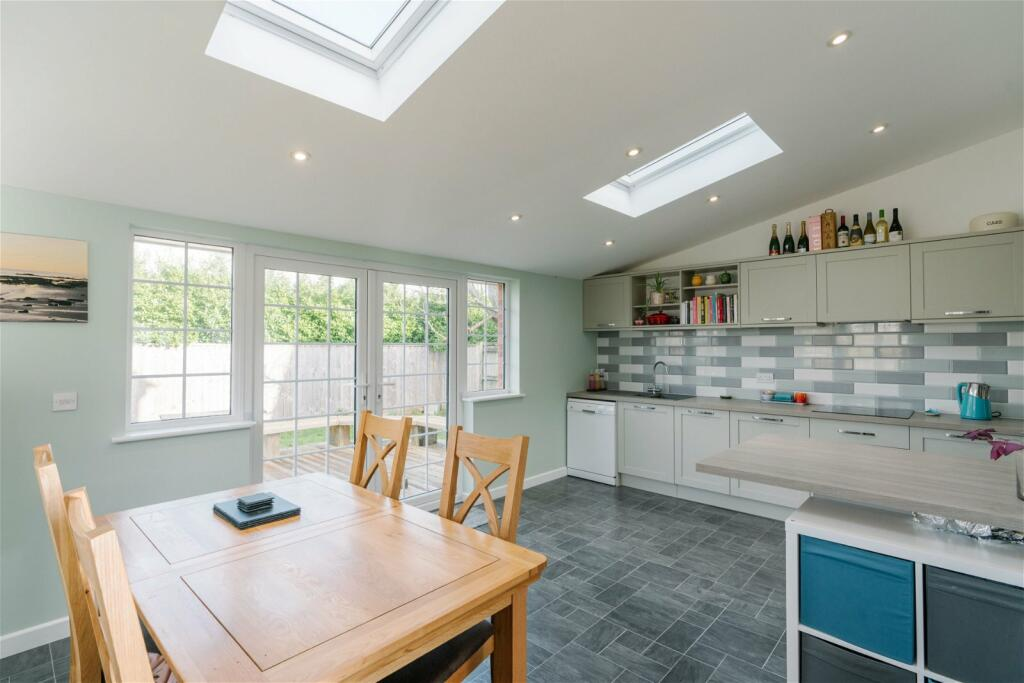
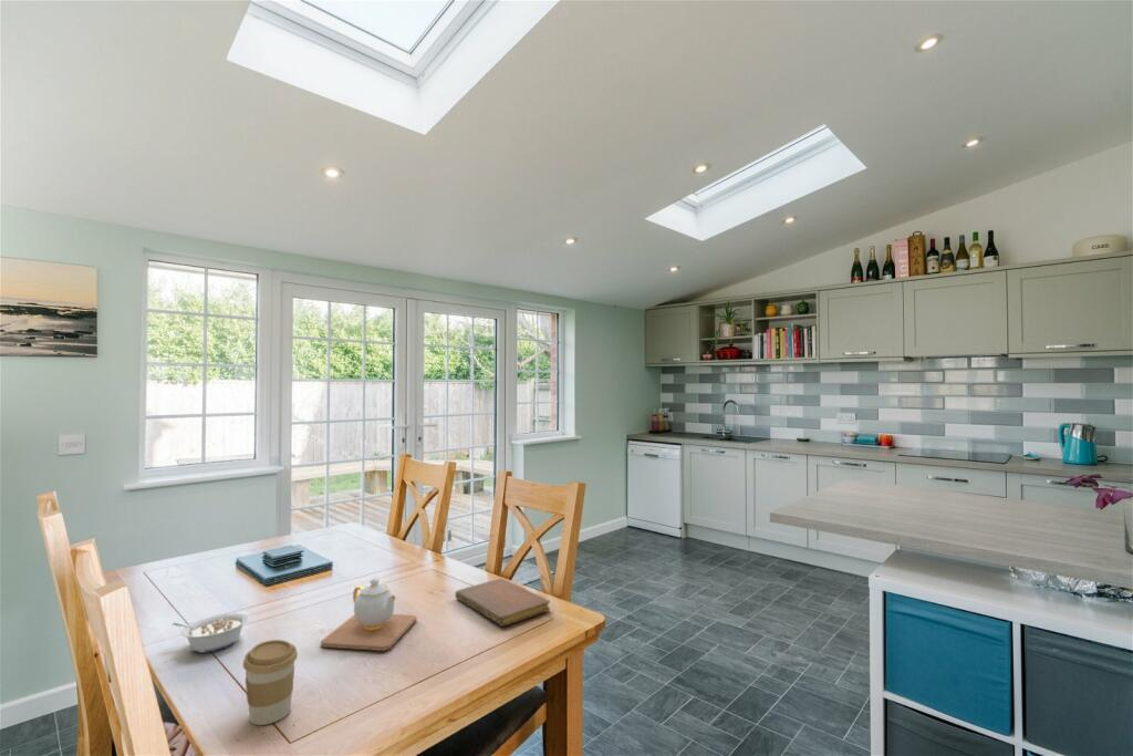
+ coffee cup [242,639,299,726]
+ teapot [320,577,418,652]
+ notebook [455,578,551,628]
+ legume [171,612,249,654]
